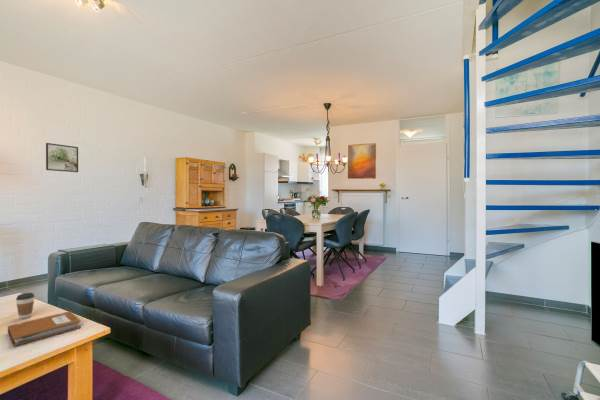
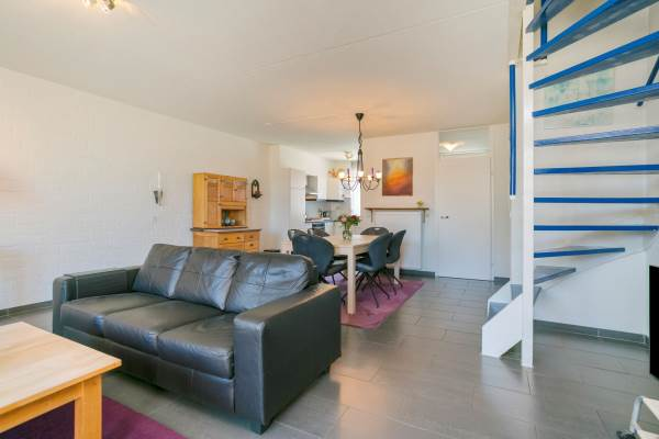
- notebook [7,310,82,347]
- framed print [45,142,79,173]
- coffee cup [15,292,36,320]
